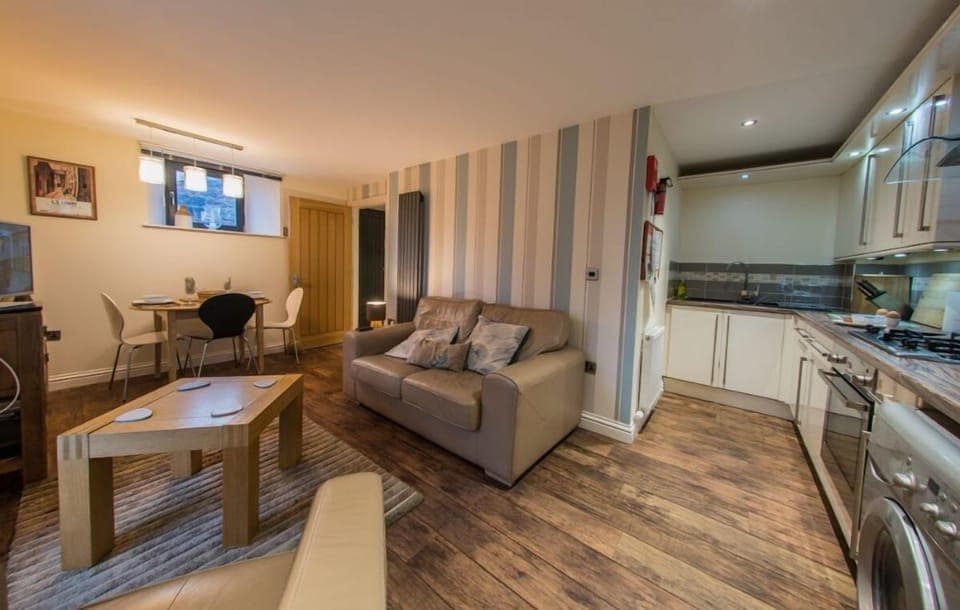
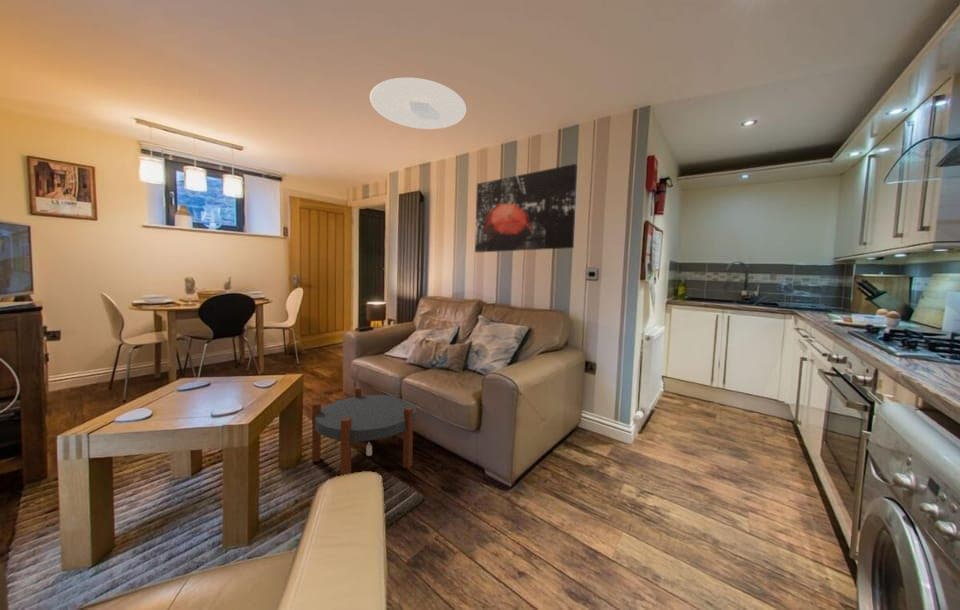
+ wall art [474,163,578,253]
+ ceiling light [369,77,467,130]
+ side table [311,386,417,476]
